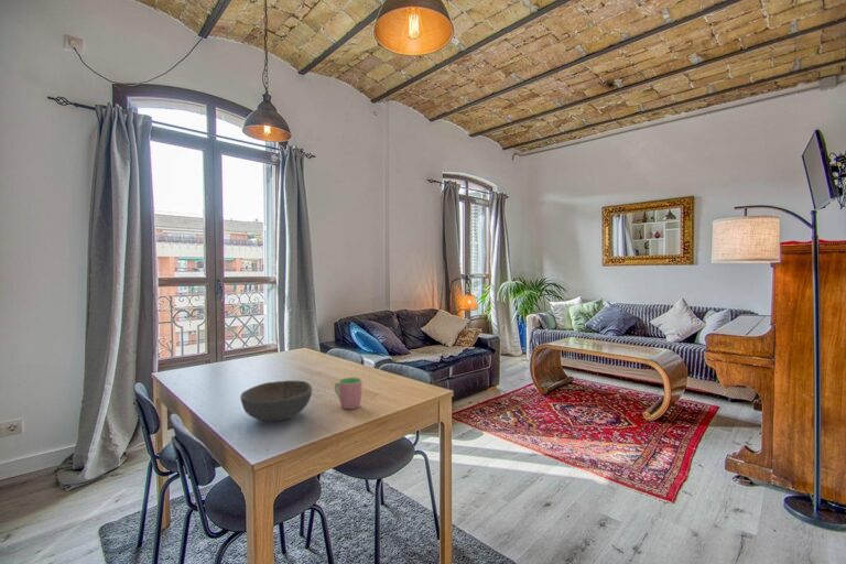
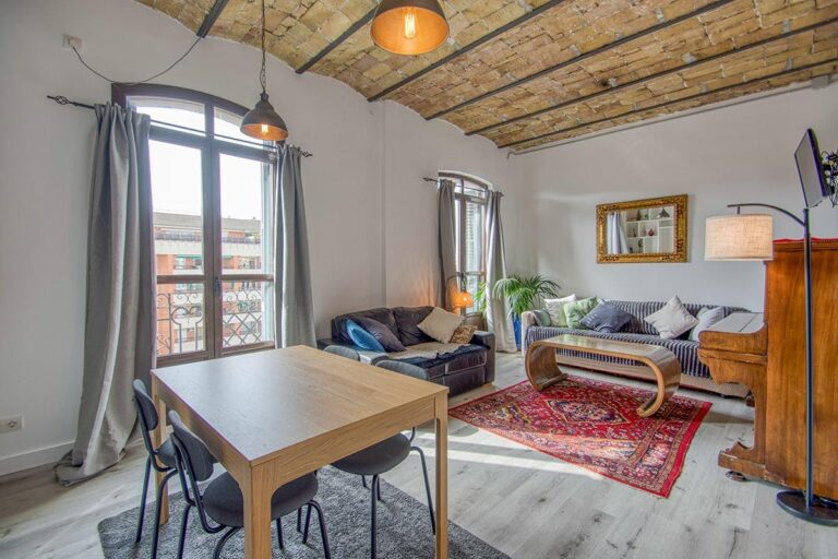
- cup [334,377,364,410]
- bowl [239,379,313,423]
